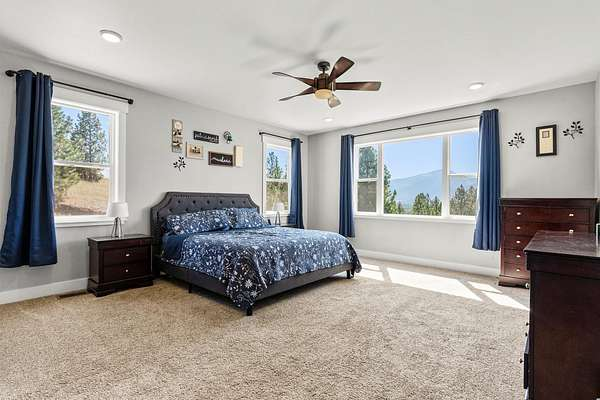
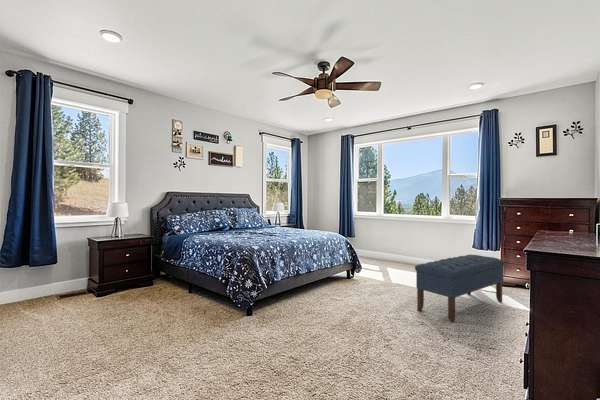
+ bench [414,254,506,323]
